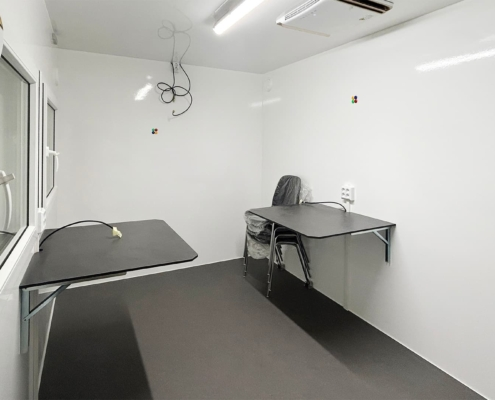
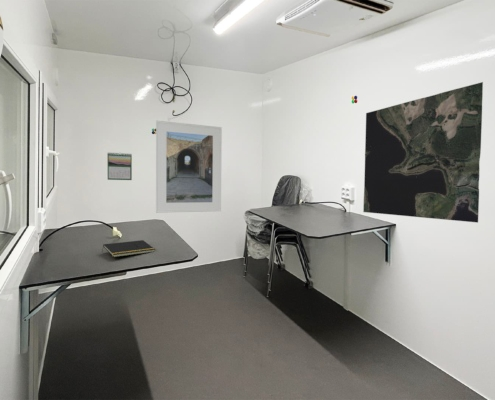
+ map [362,81,484,224]
+ calendar [107,151,133,181]
+ notepad [101,239,156,258]
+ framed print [155,120,223,214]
